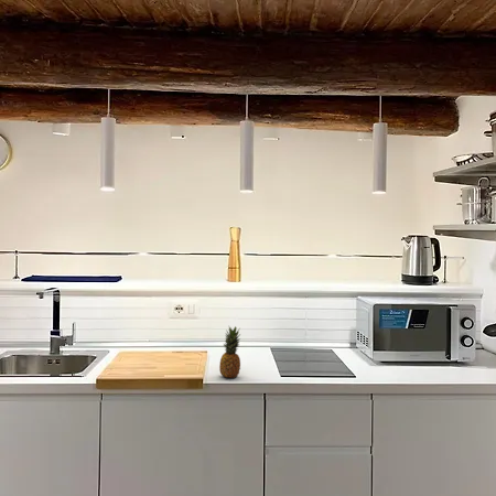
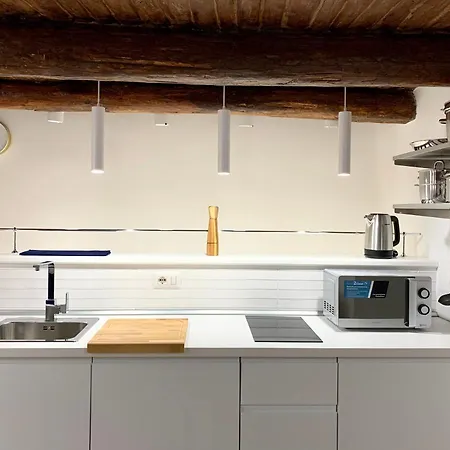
- fruit [218,325,241,379]
